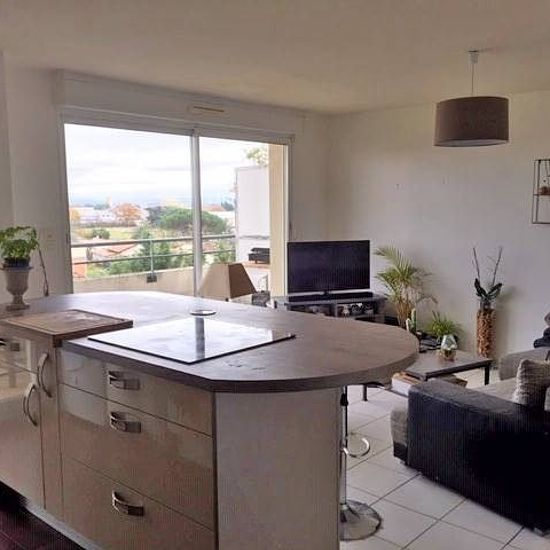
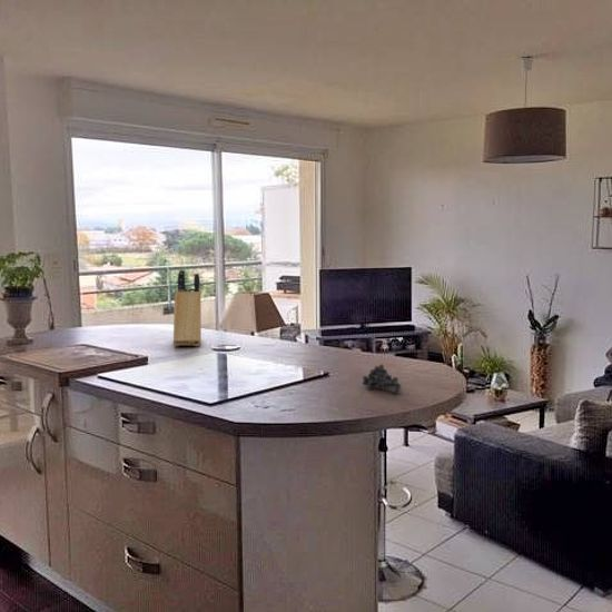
+ knife block [172,269,203,347]
+ fruit [362,363,403,394]
